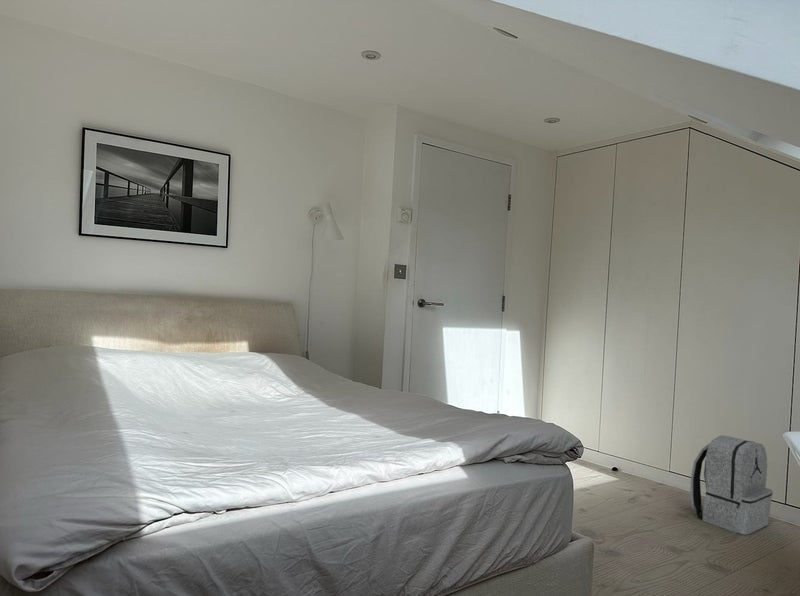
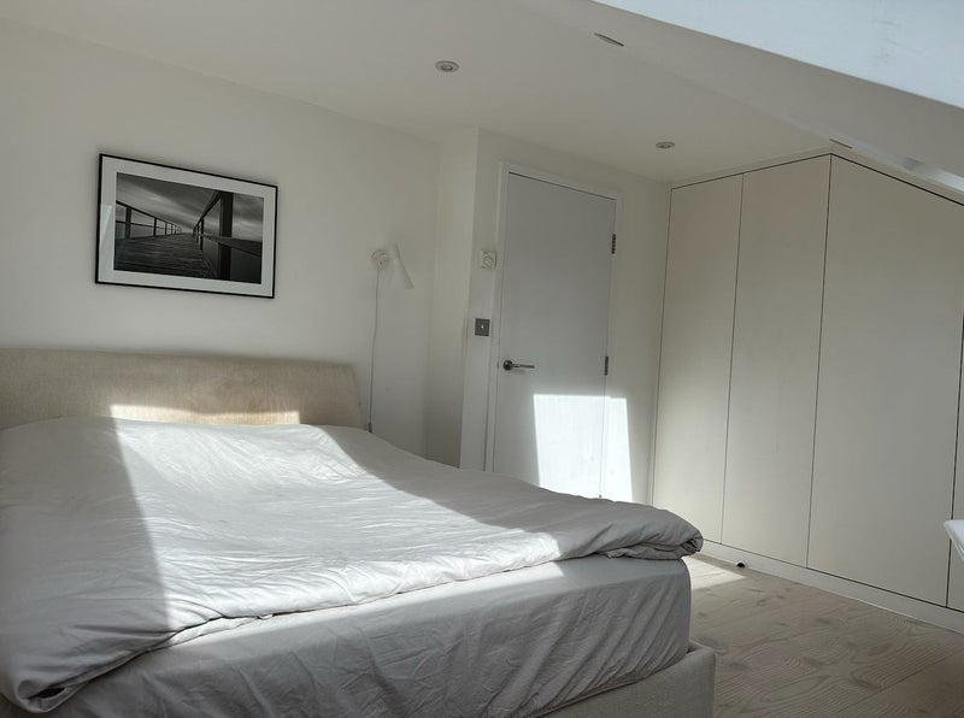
- backpack [689,434,774,536]
